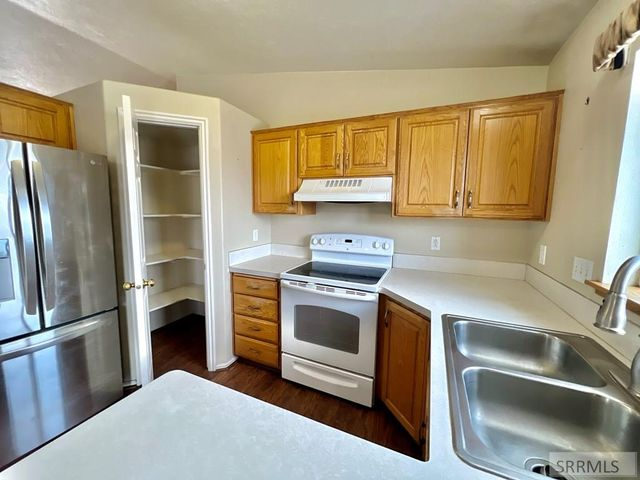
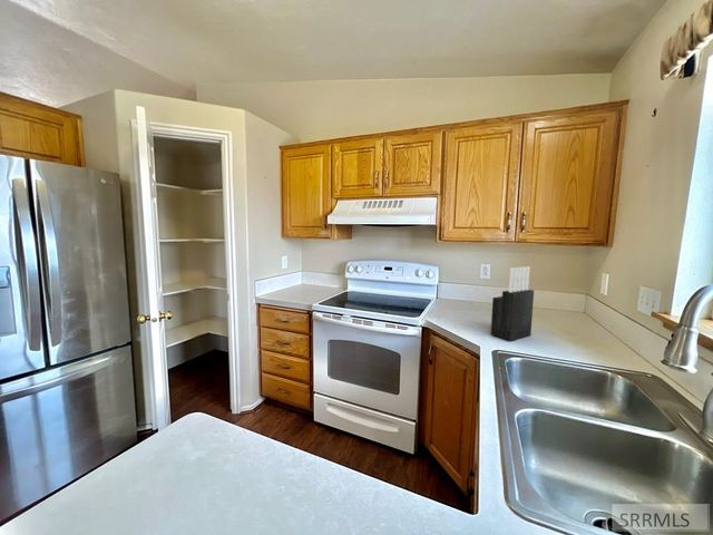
+ knife block [490,265,535,342]
